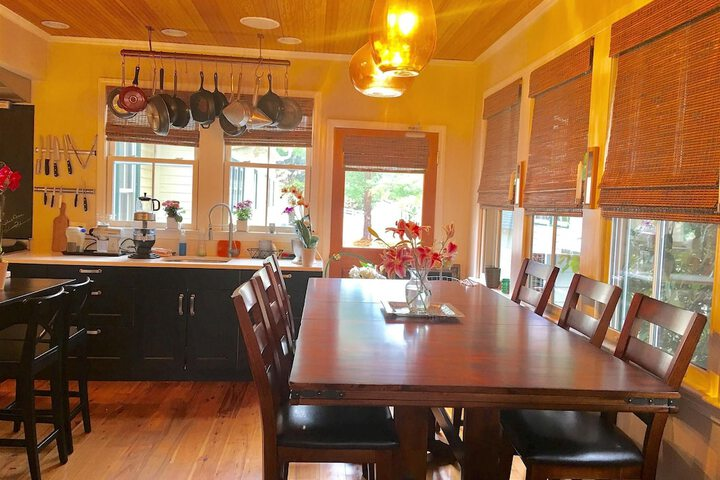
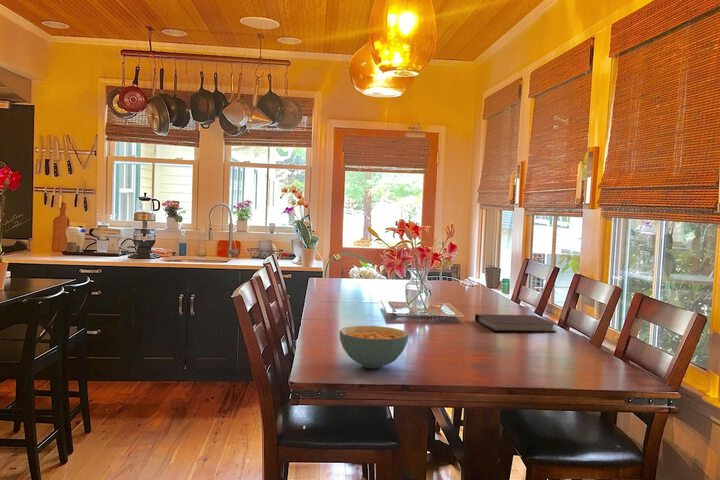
+ notebook [474,313,558,333]
+ cereal bowl [338,325,410,369]
